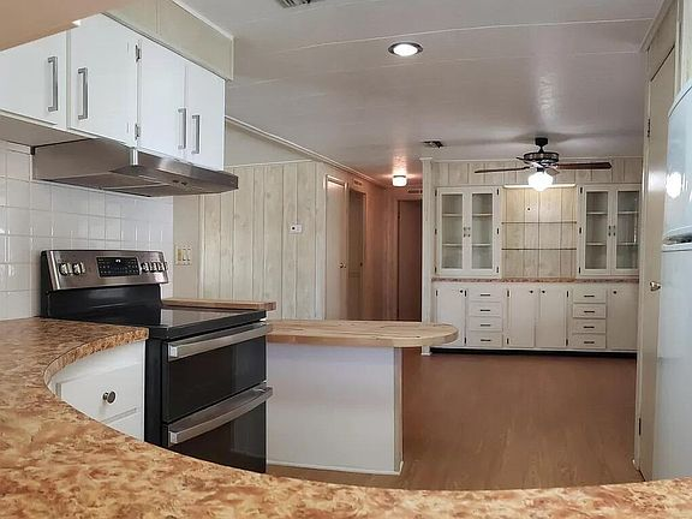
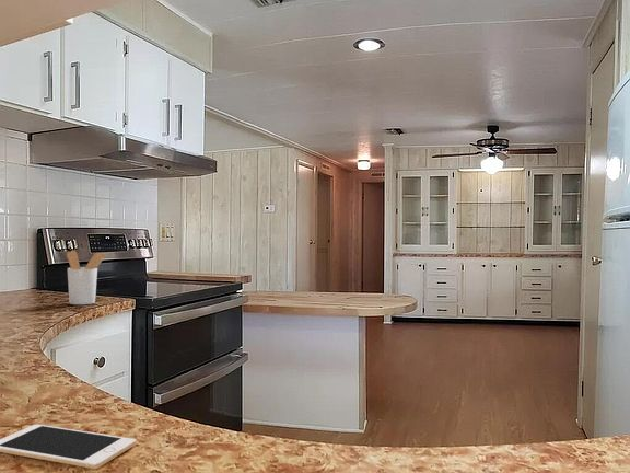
+ cell phone [0,424,137,470]
+ utensil holder [66,250,108,305]
